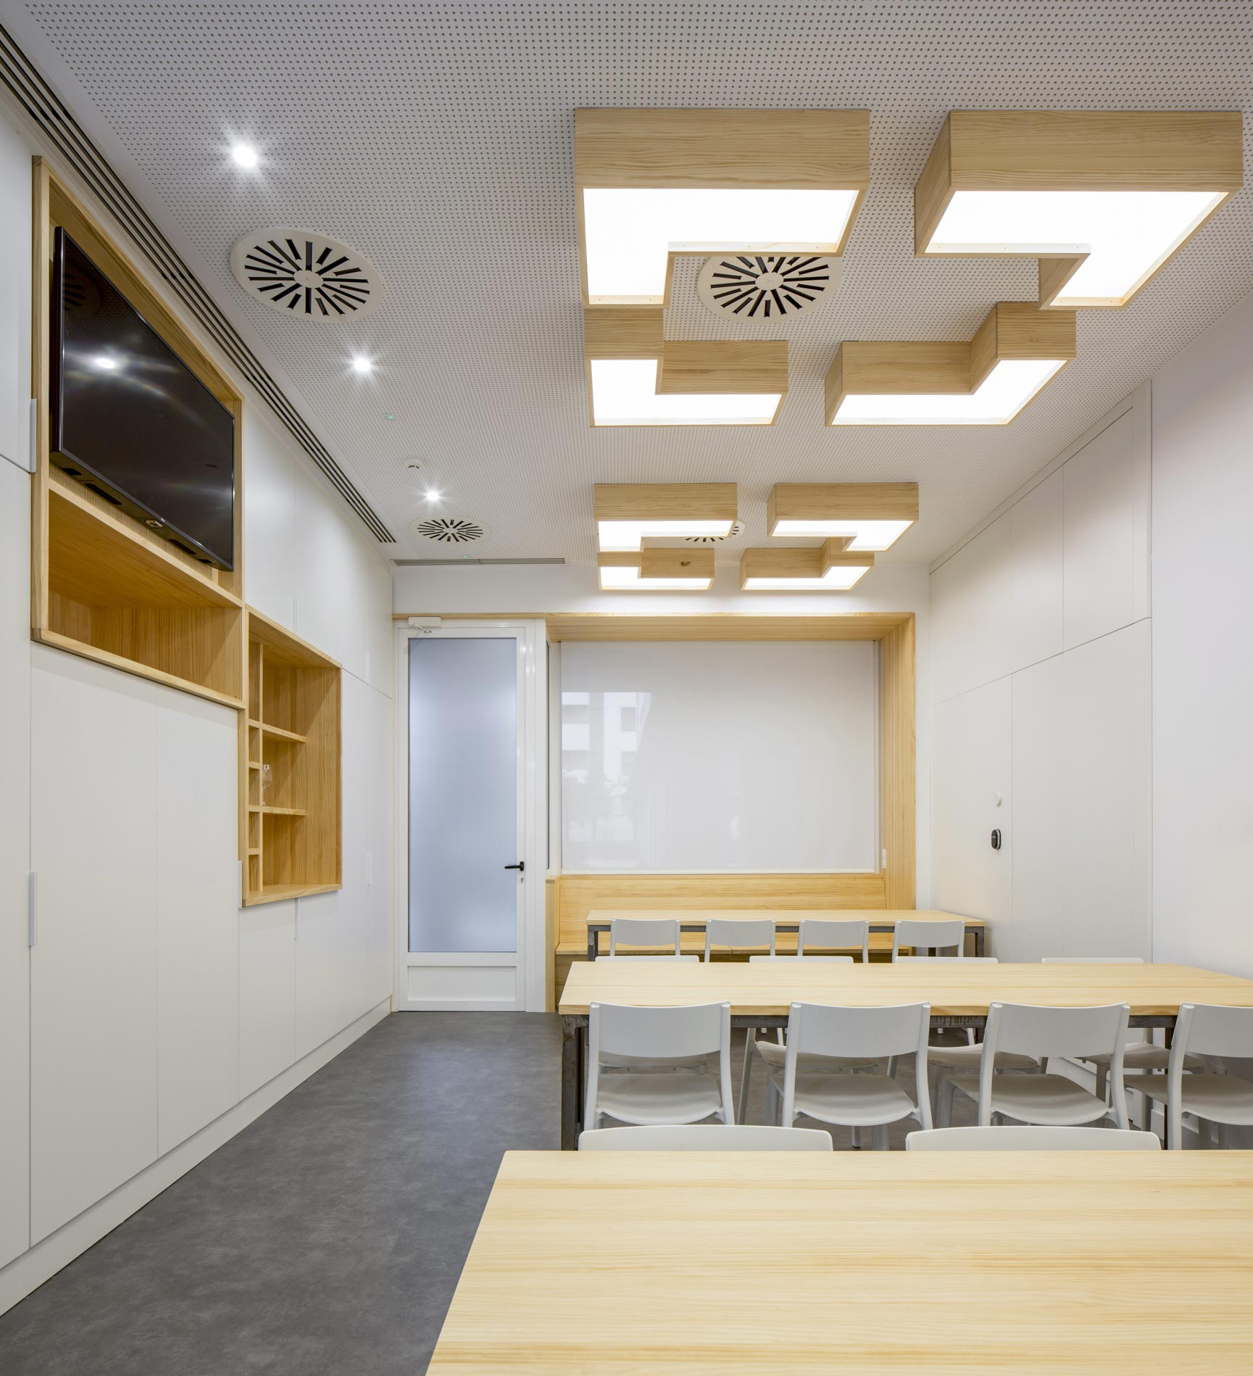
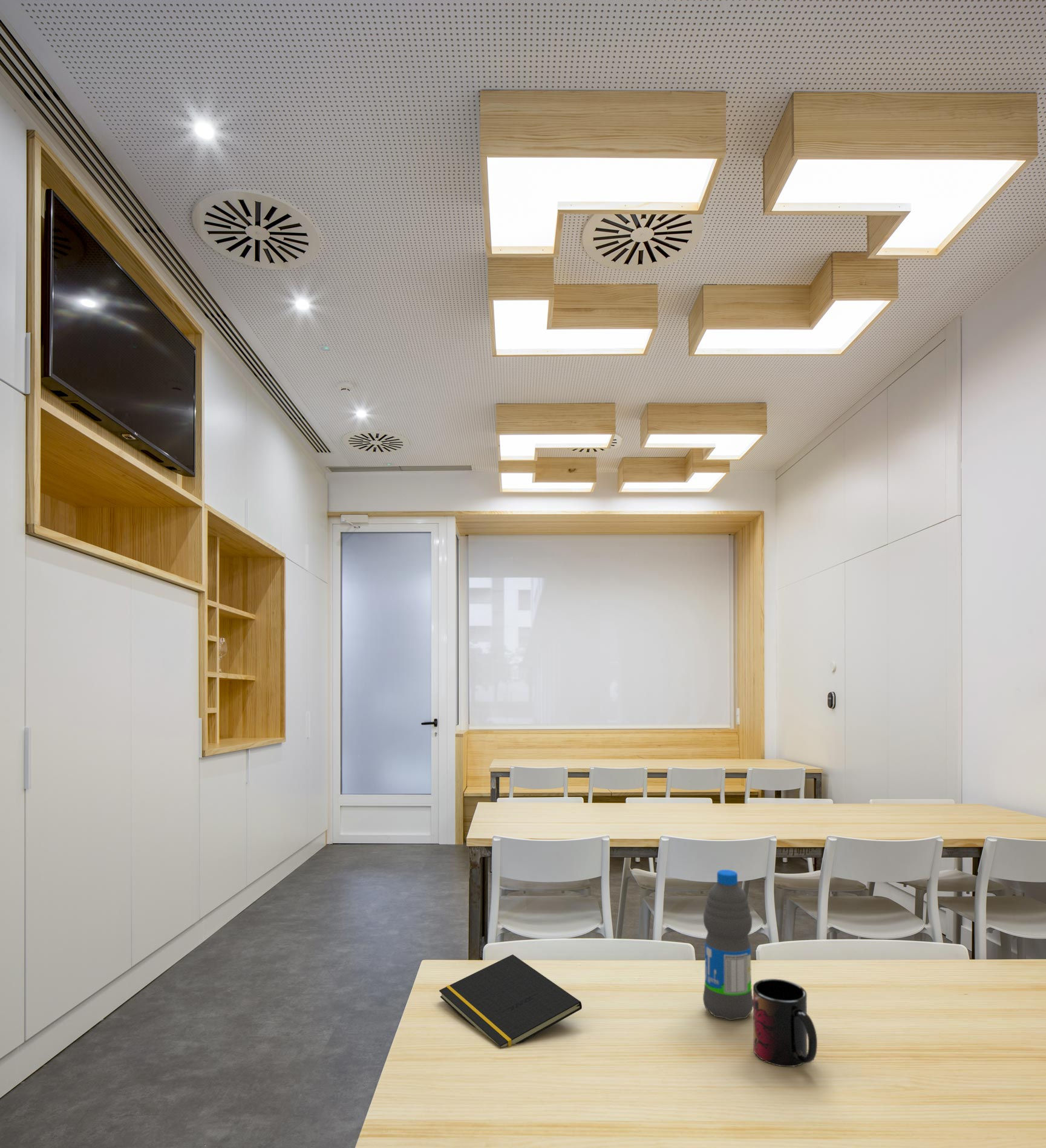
+ mug [753,978,818,1068]
+ water bottle [702,869,753,1021]
+ notepad [439,954,583,1048]
